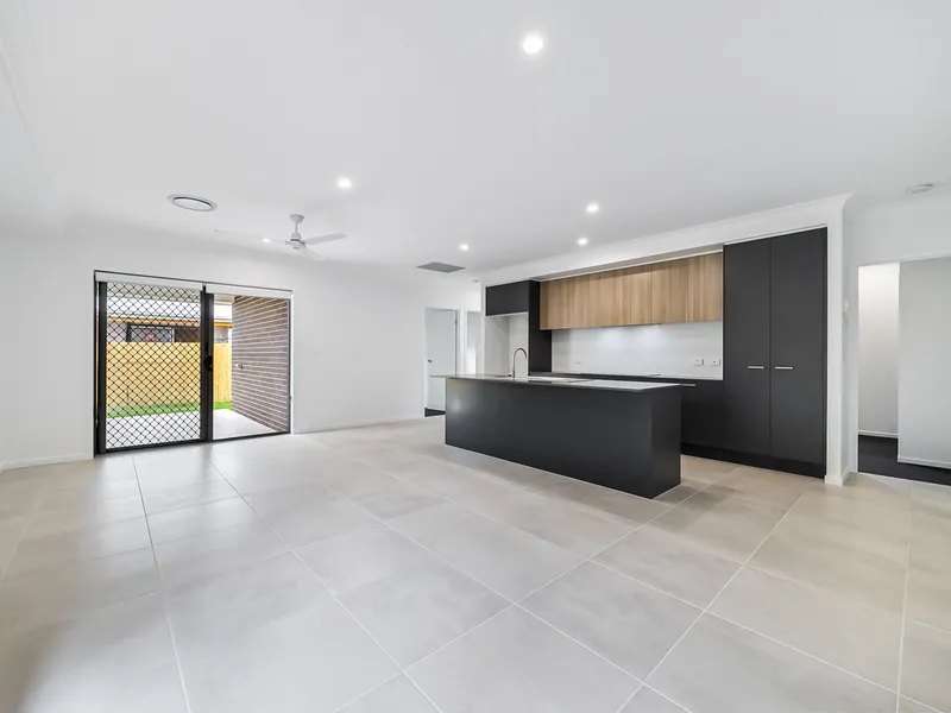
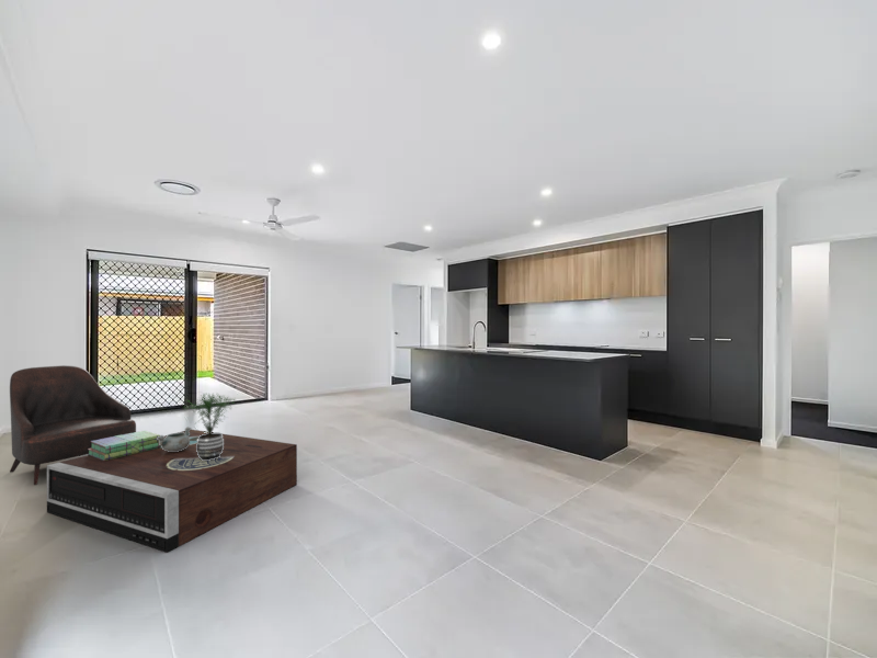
+ armchair [9,364,137,486]
+ decorative bowl [157,427,192,452]
+ potted plant [182,393,237,461]
+ stack of books [87,430,161,461]
+ stereo [46,429,298,554]
